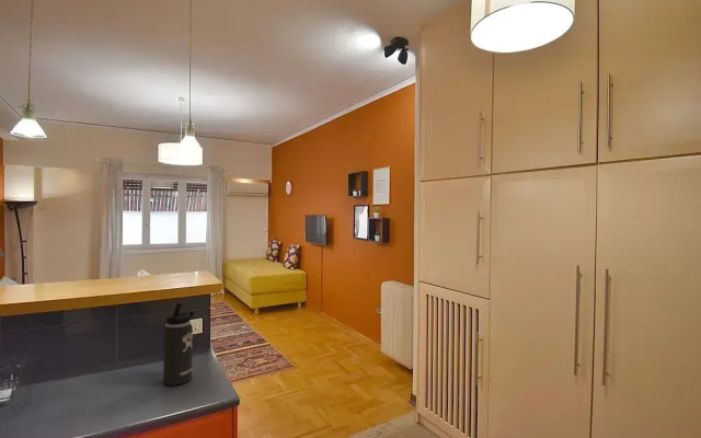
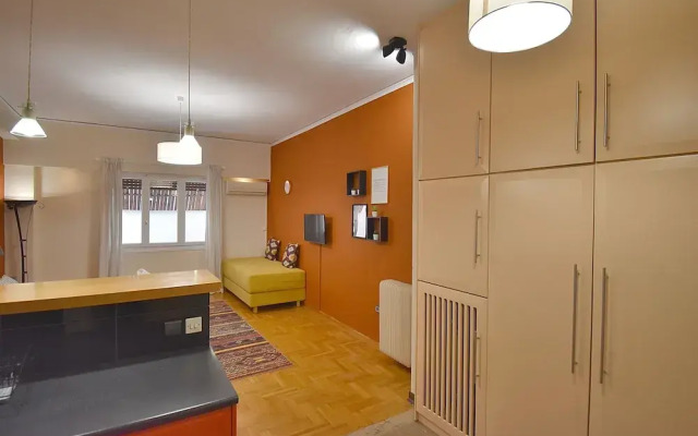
- thermos bottle [162,302,195,387]
